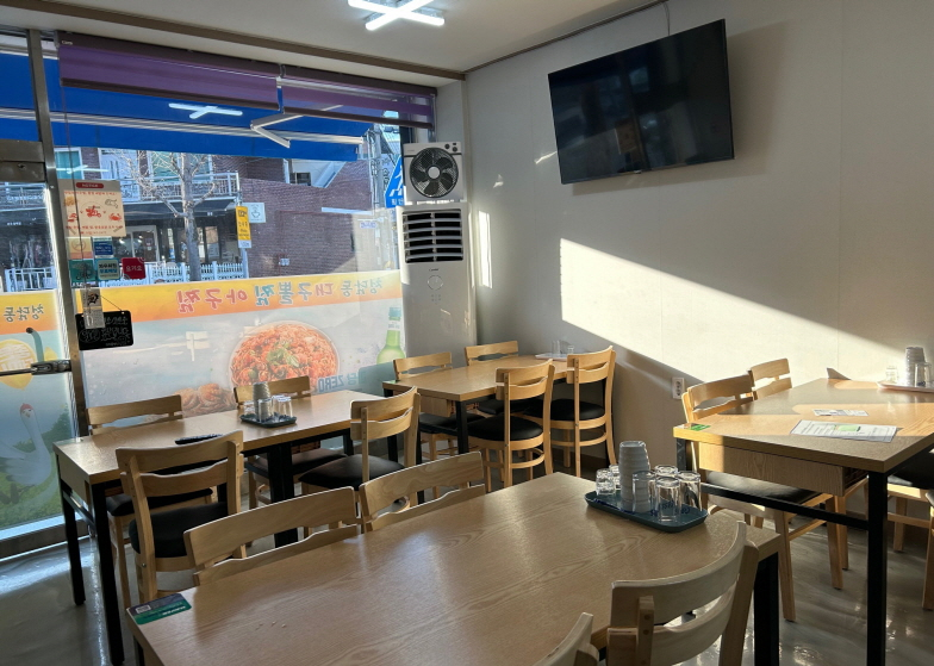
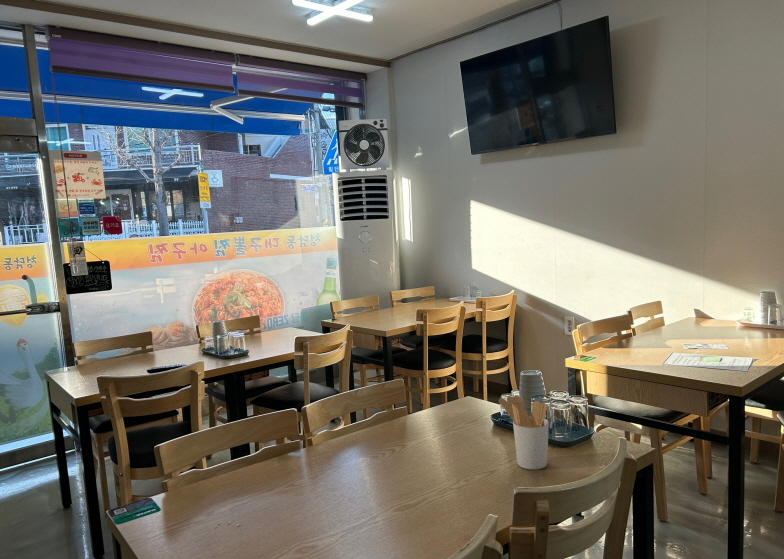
+ utensil holder [498,394,550,470]
